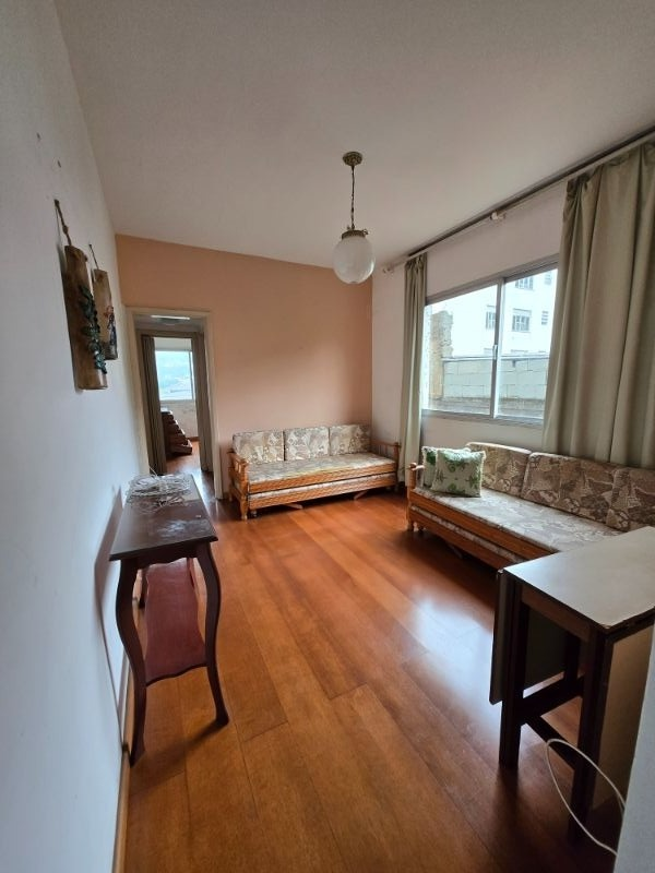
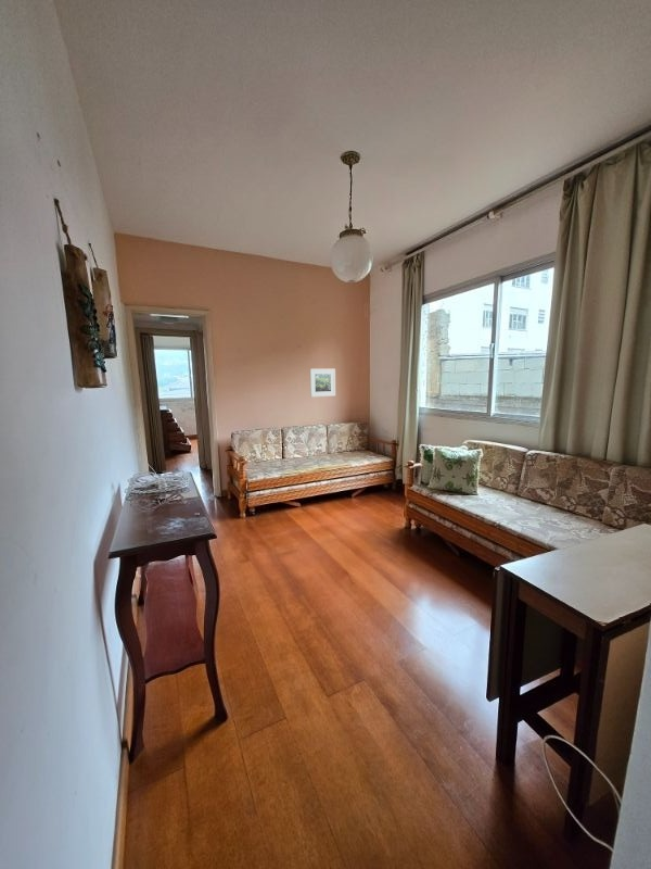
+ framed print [309,368,336,398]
